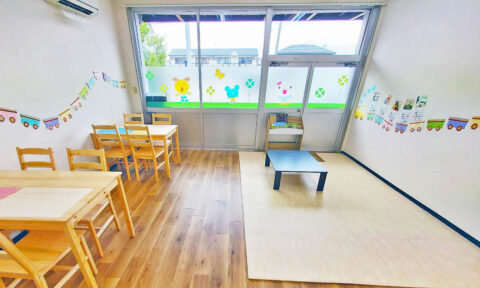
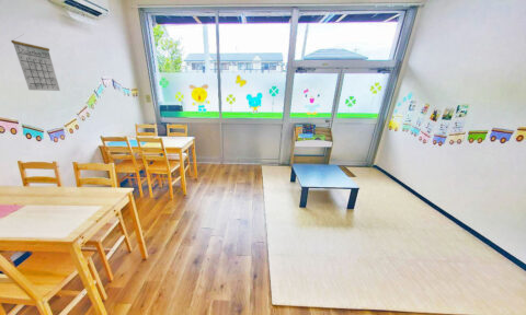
+ calendar [10,34,61,92]
